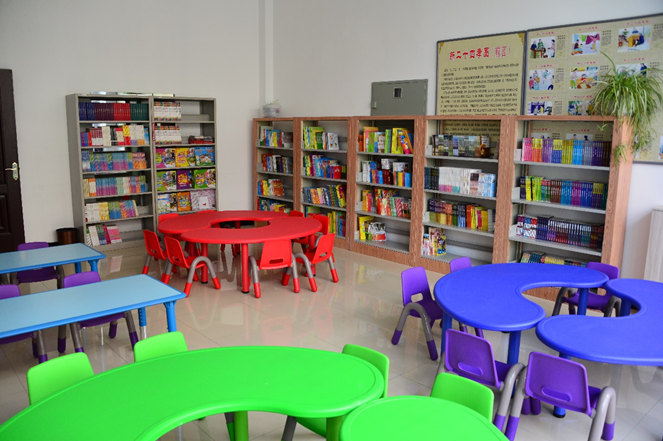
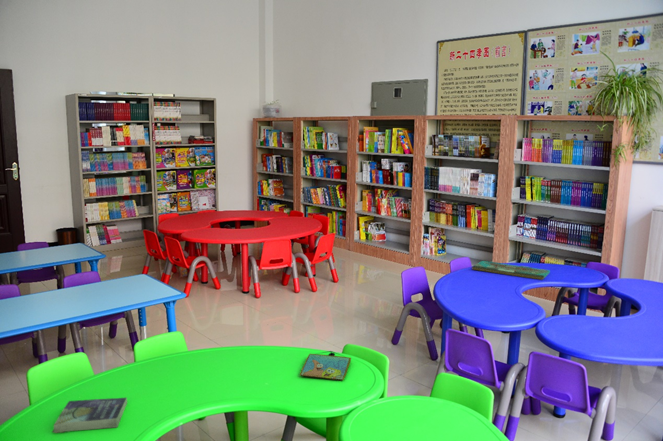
+ picture frame [299,350,352,381]
+ book [51,396,128,434]
+ board game [471,260,551,281]
